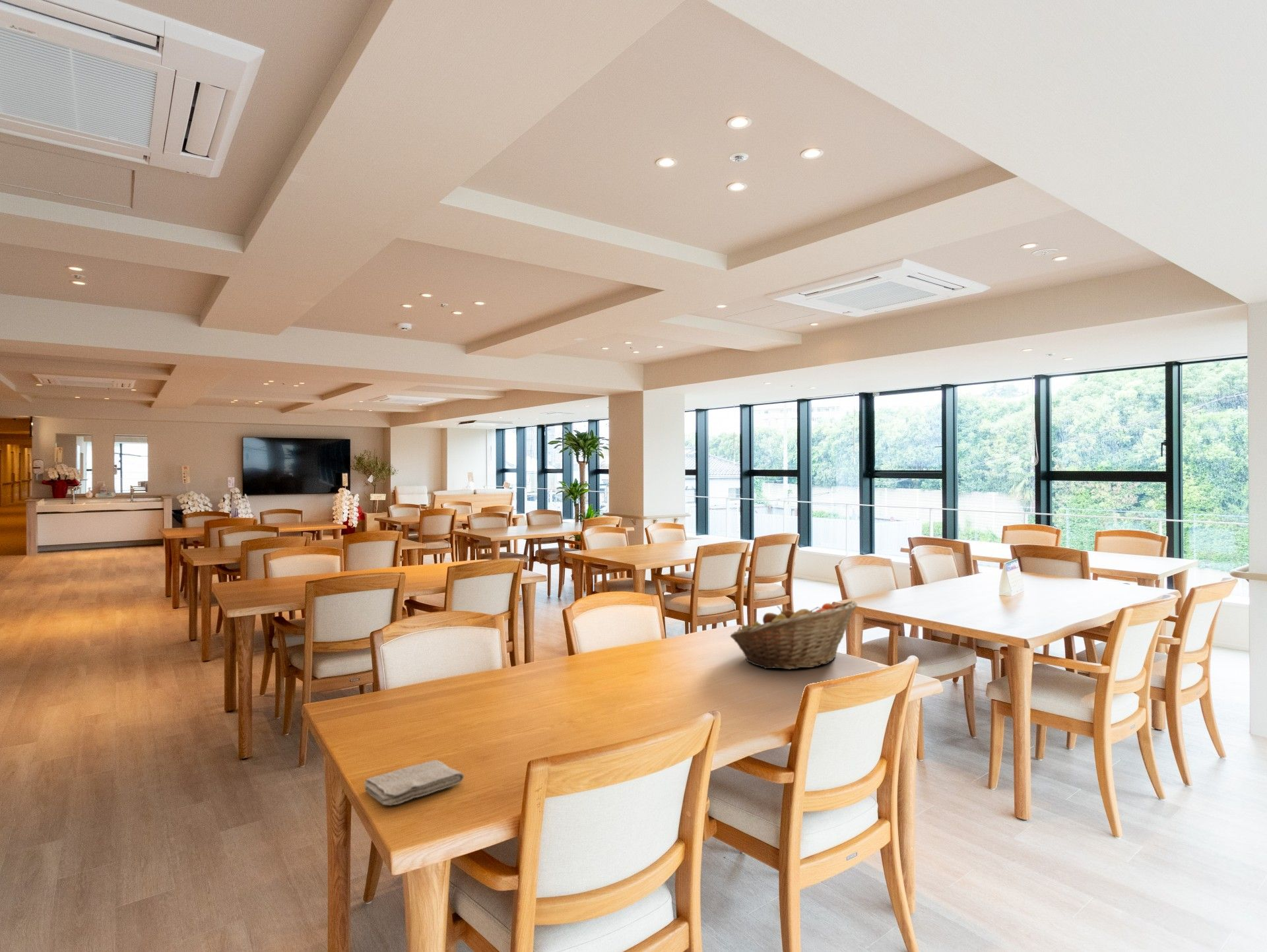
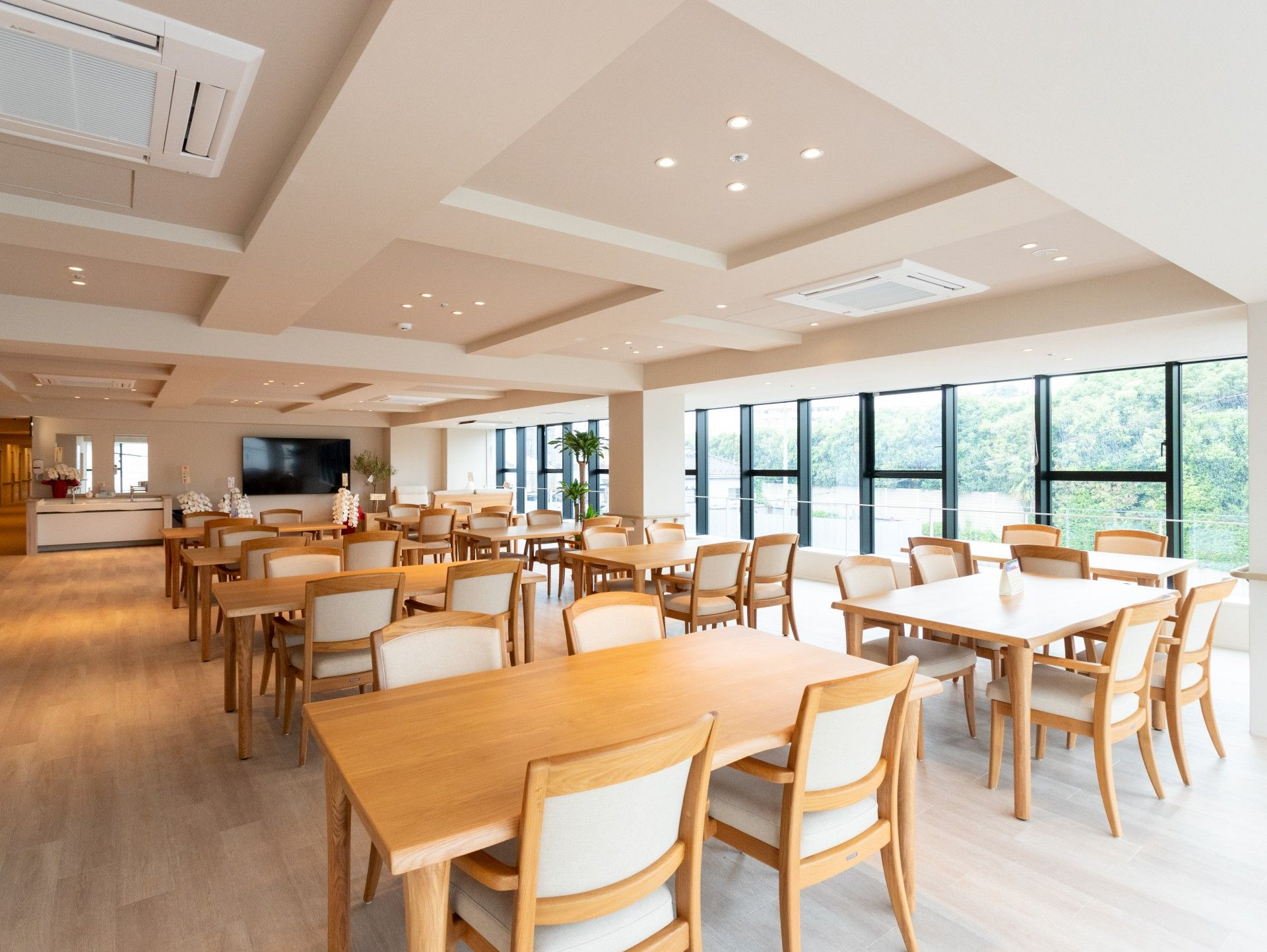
- washcloth [364,759,465,806]
- fruit basket [729,600,858,670]
